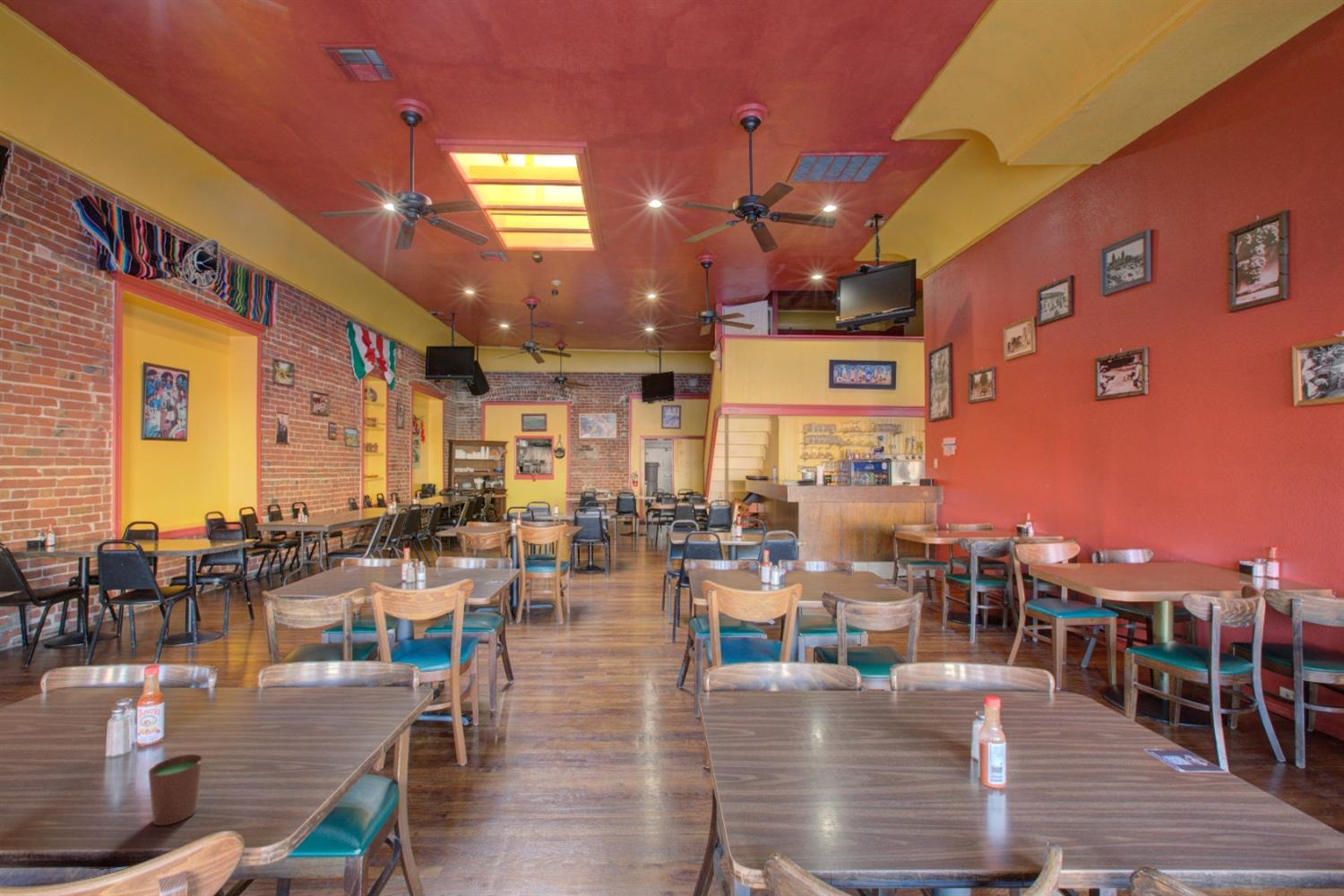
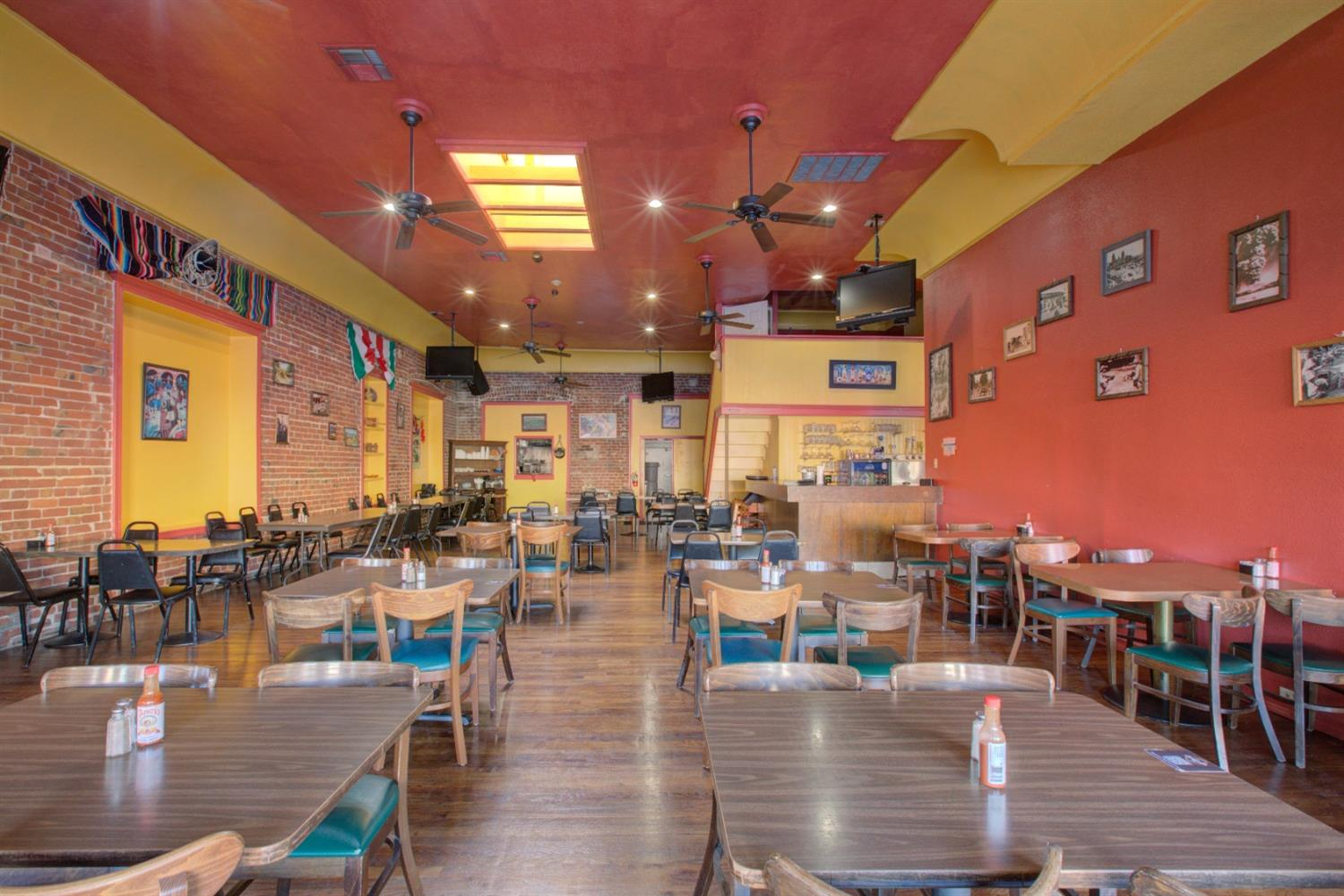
- cup [148,754,203,826]
